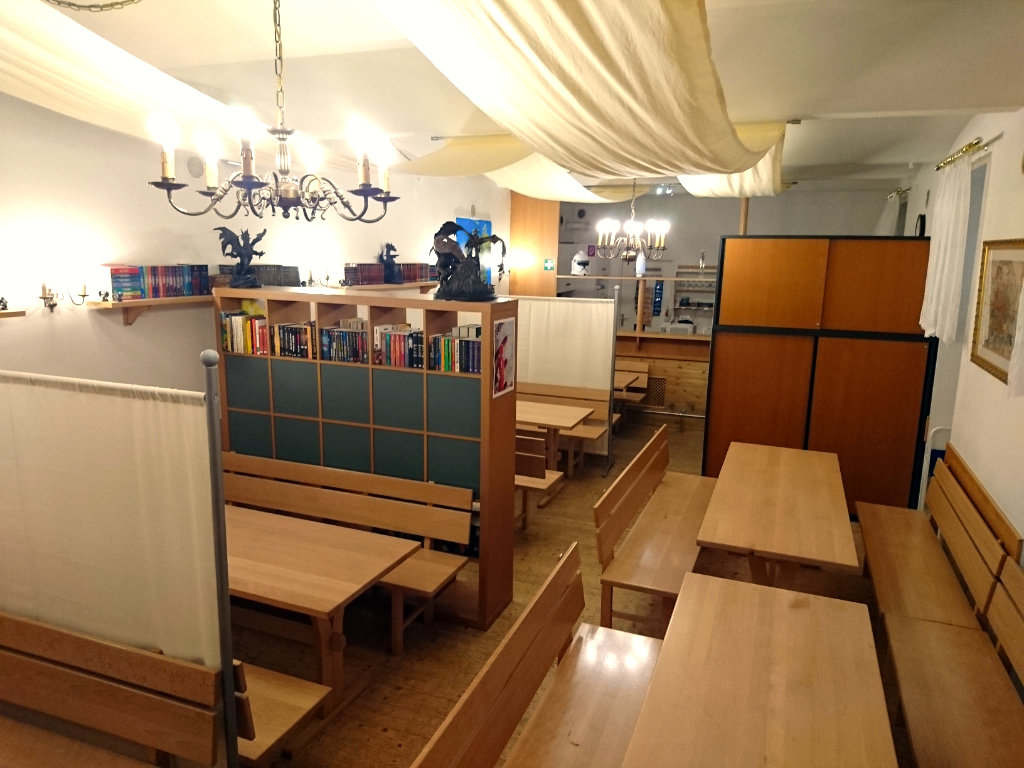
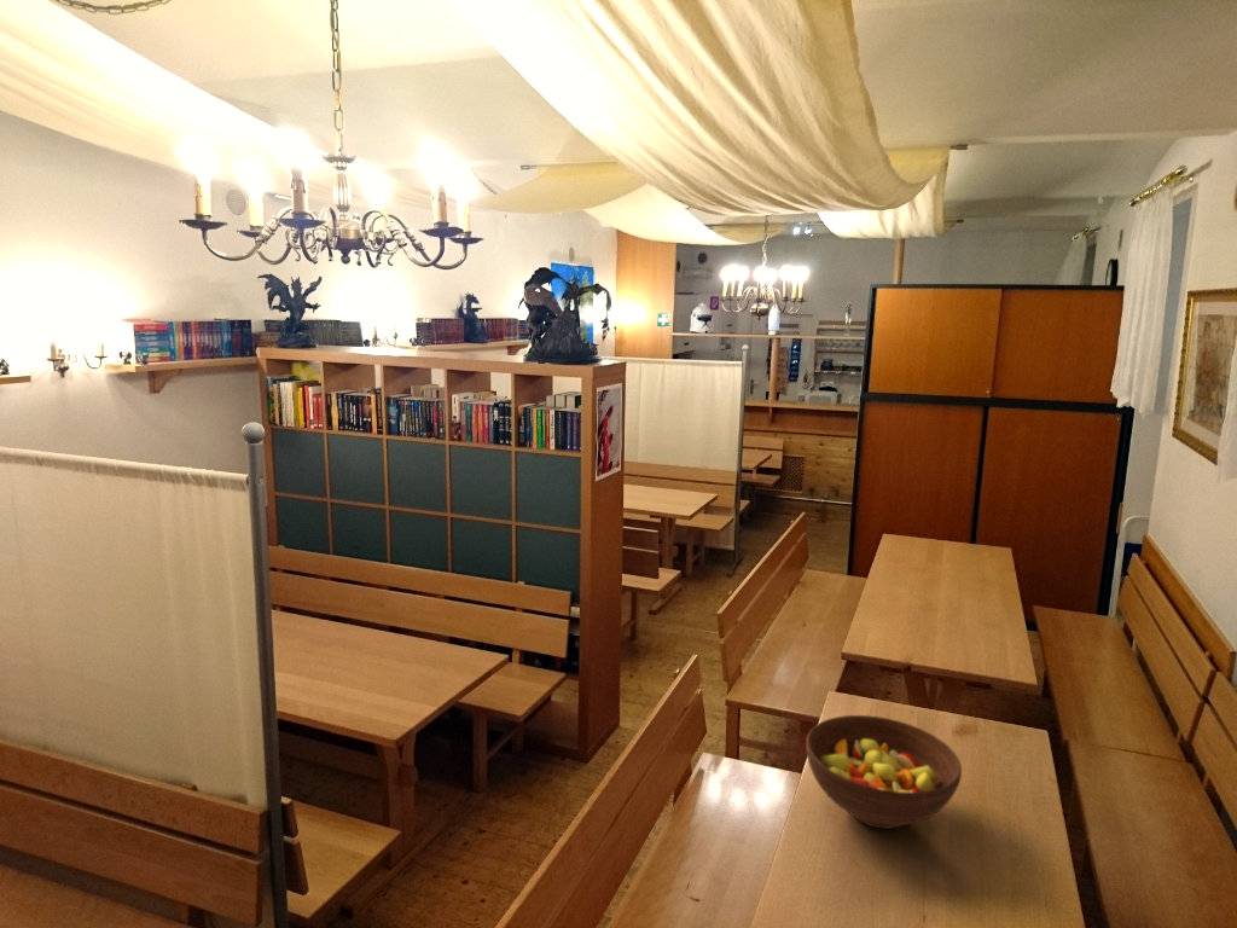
+ fruit bowl [805,714,963,830]
